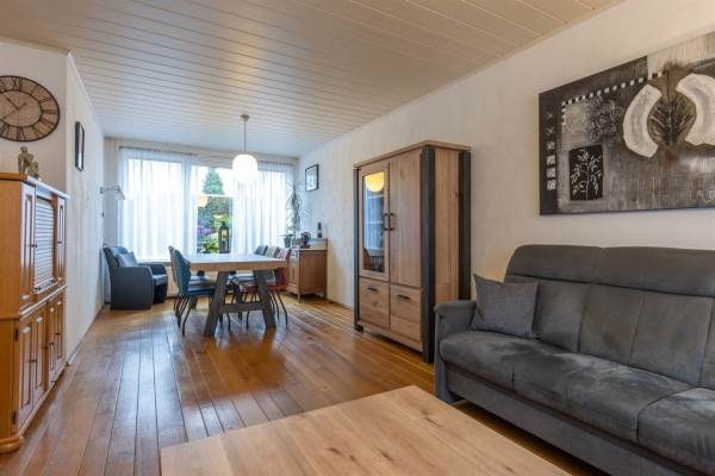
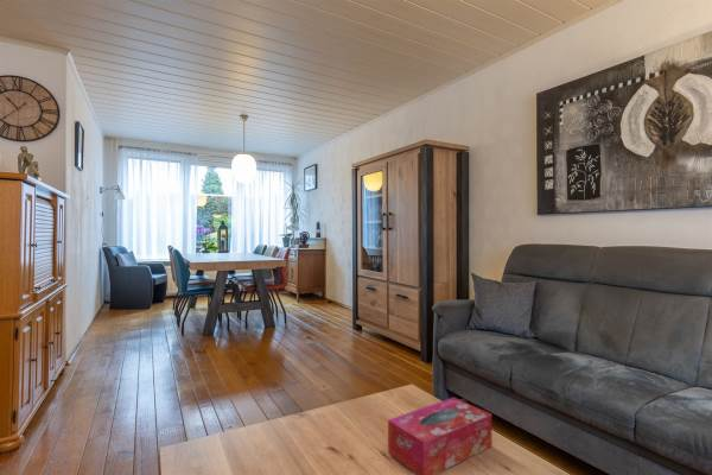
+ tissue box [387,397,494,475]
